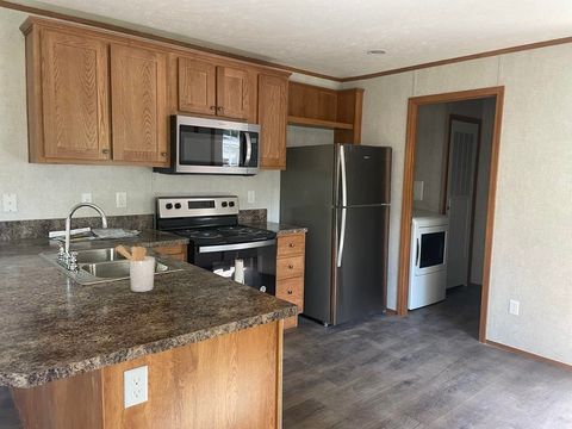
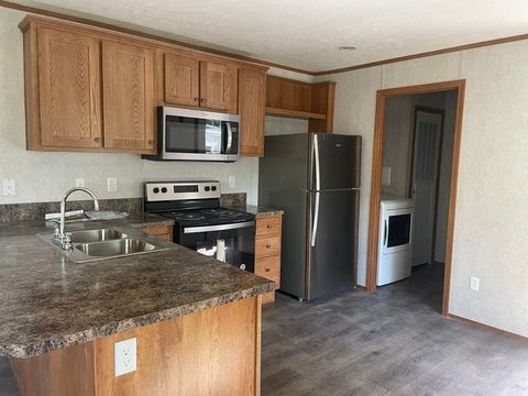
- utensil holder [114,244,156,293]
